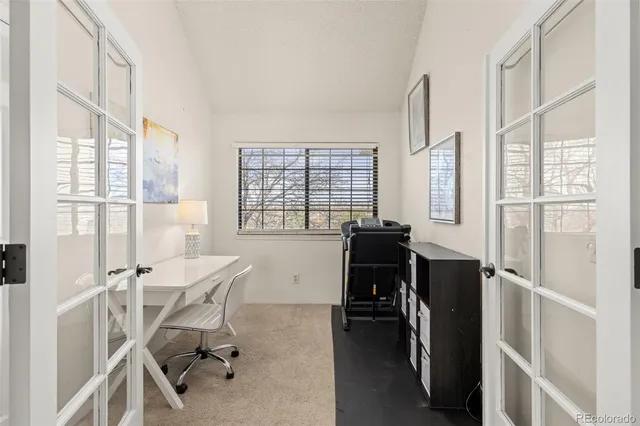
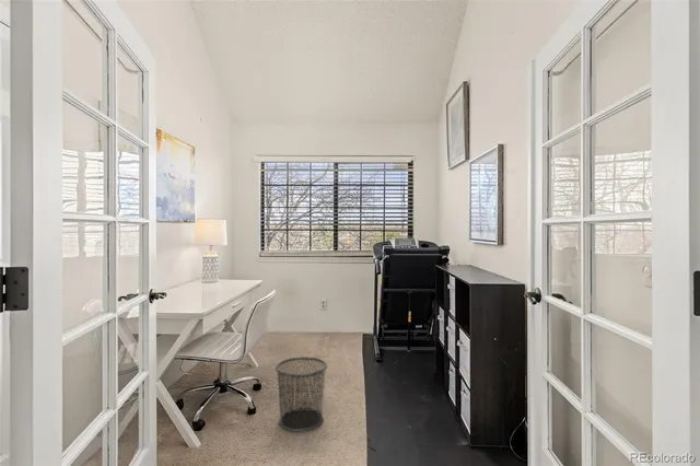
+ waste bin [275,356,328,432]
